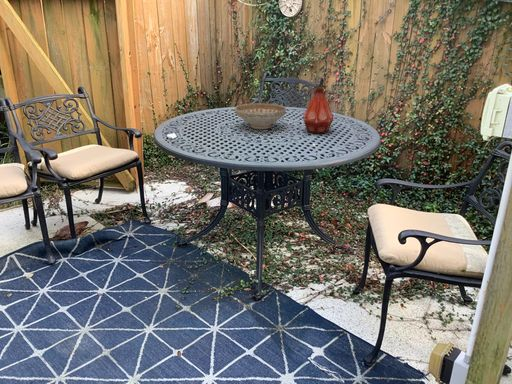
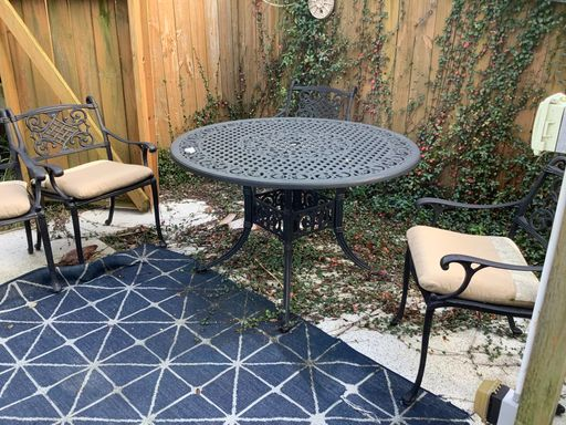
- bottle [302,83,335,134]
- decorative bowl [235,102,287,130]
